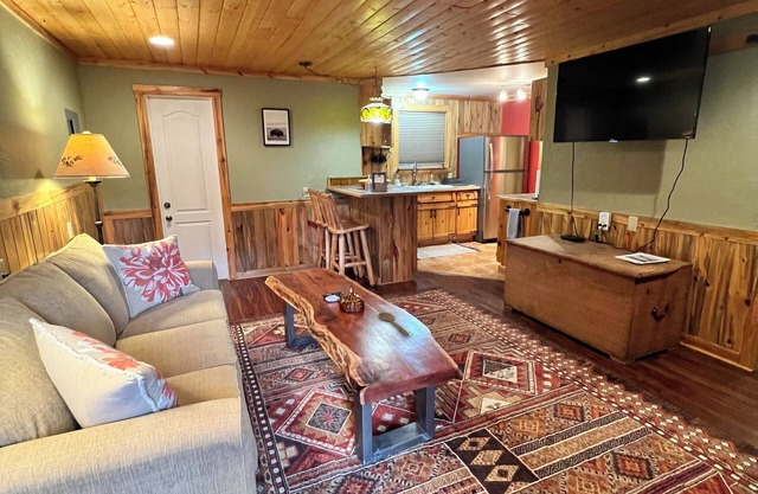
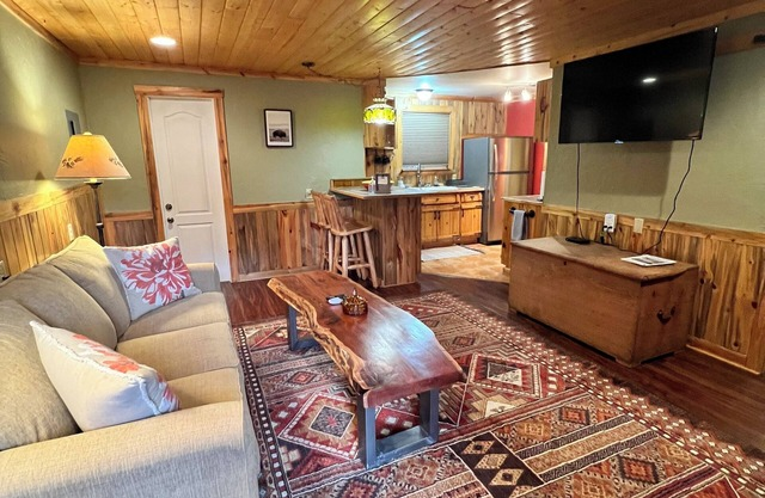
- wooden spoon [377,310,410,336]
